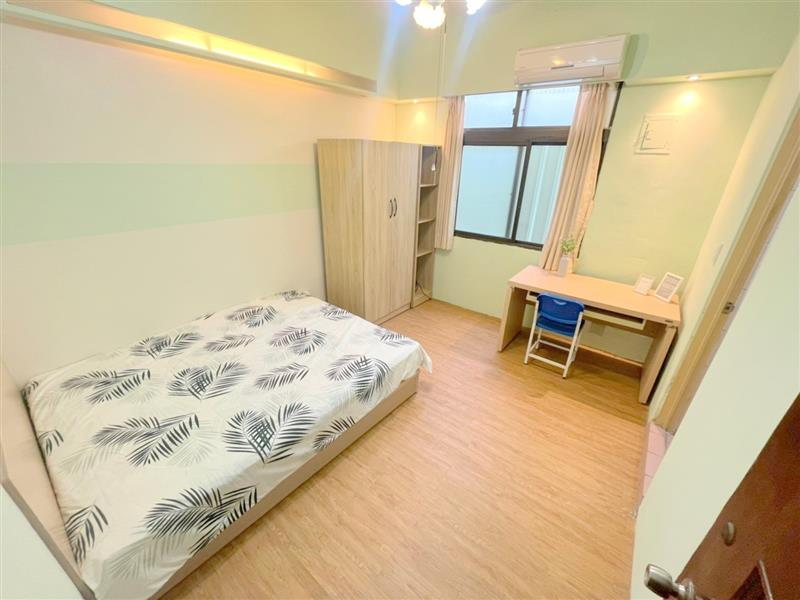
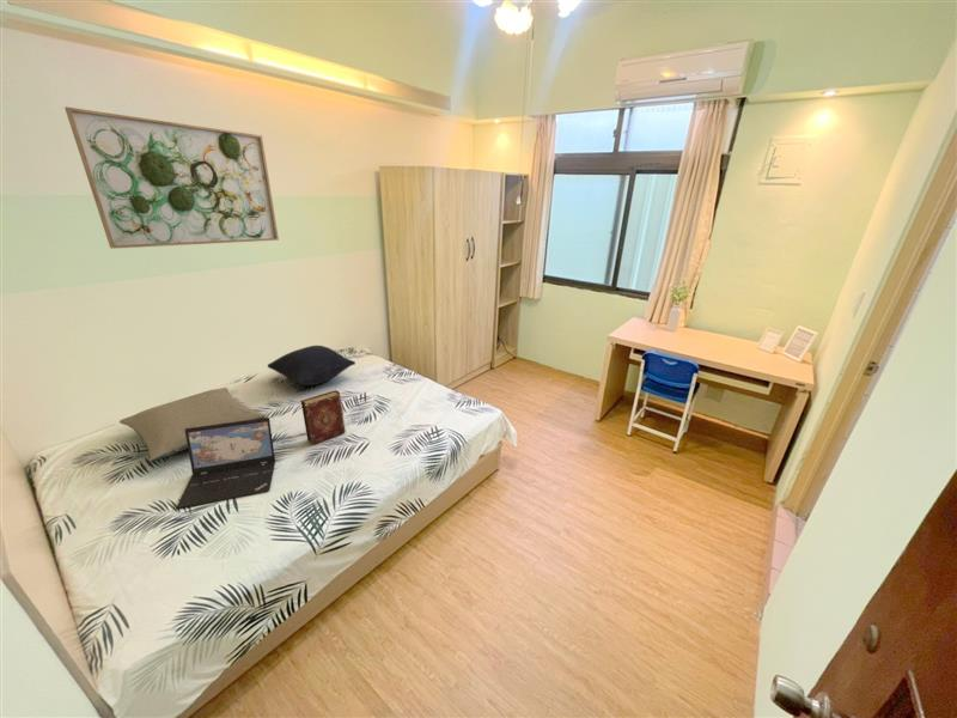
+ wall art [63,105,280,250]
+ pillow [118,387,267,462]
+ pillow [267,345,356,387]
+ hardback book [300,389,347,446]
+ laptop [175,416,276,510]
